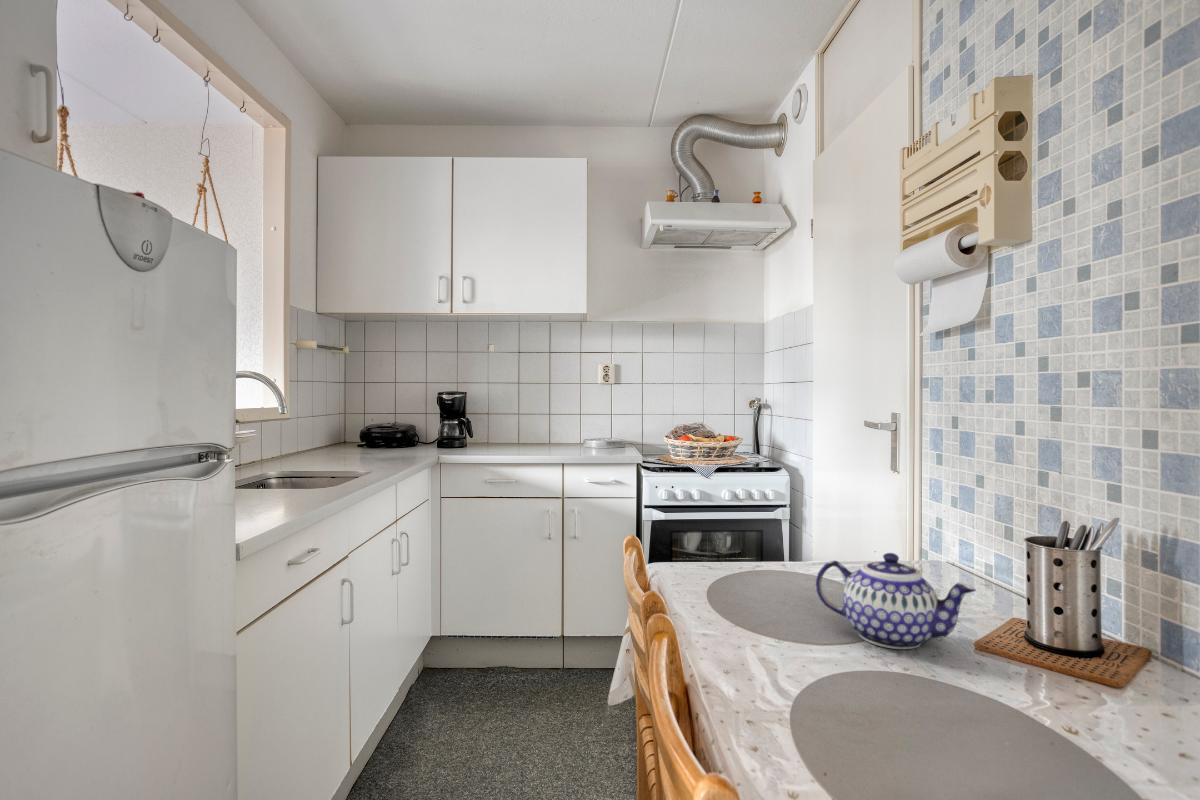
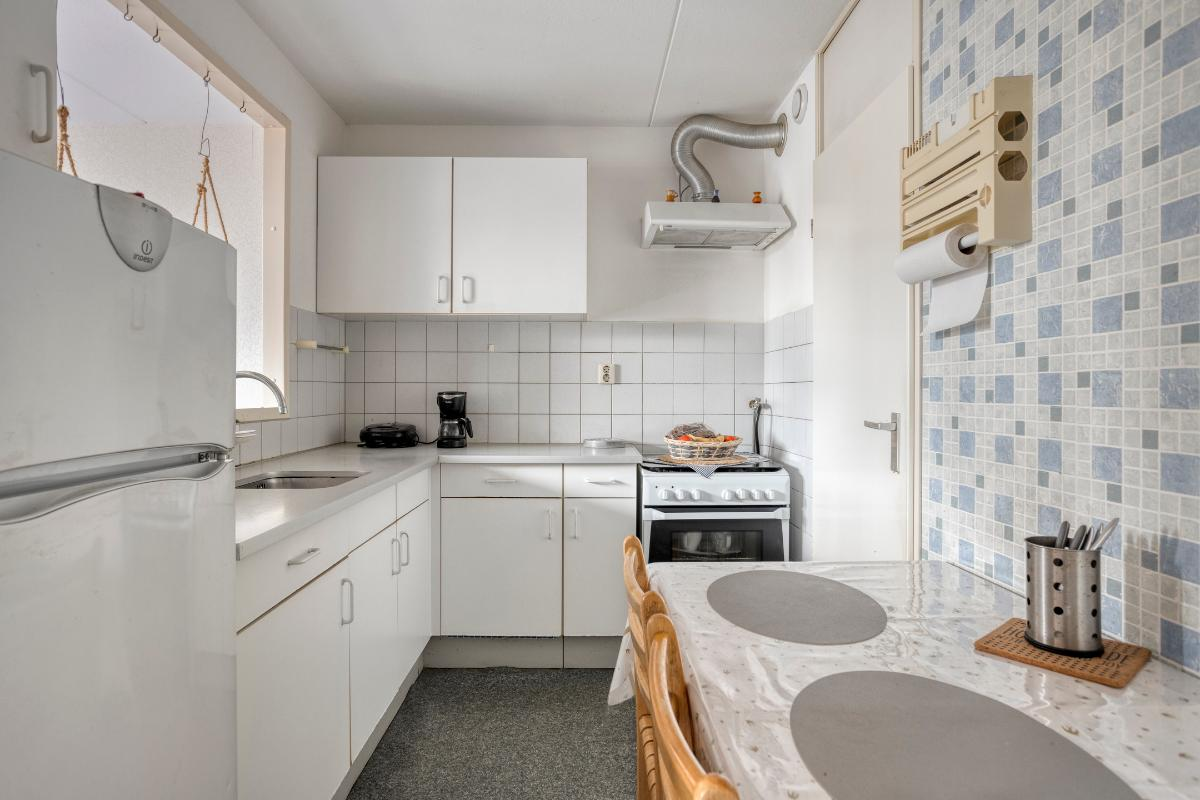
- teapot [815,552,977,650]
